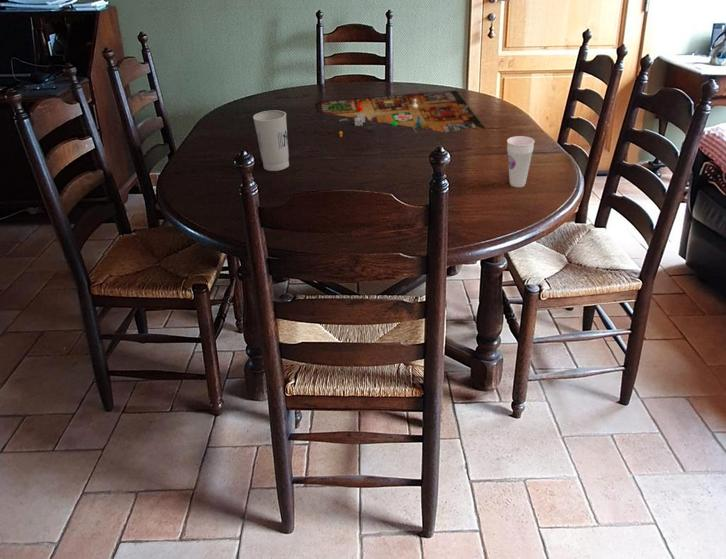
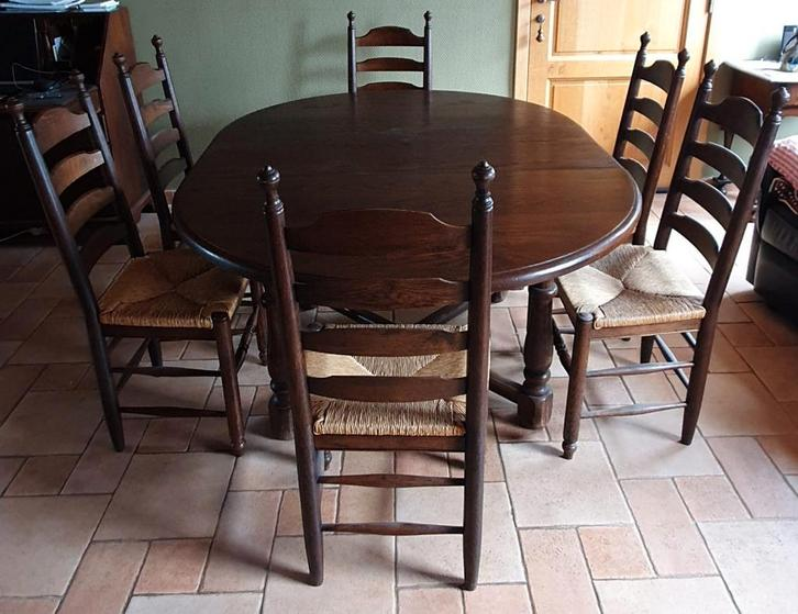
- cup [506,135,536,188]
- cup [252,109,290,172]
- gameboard [316,89,486,138]
